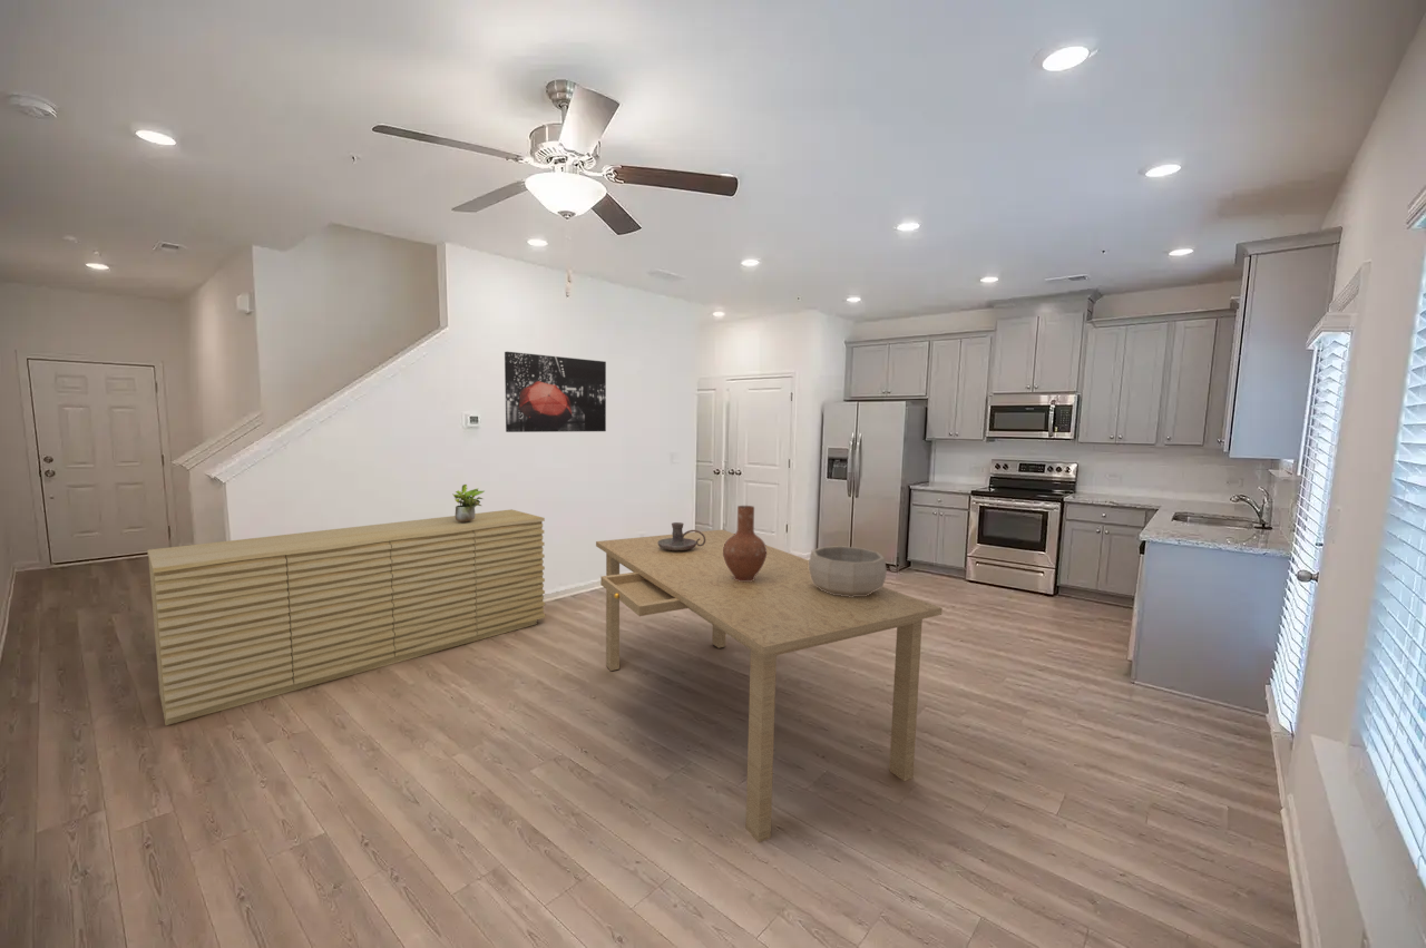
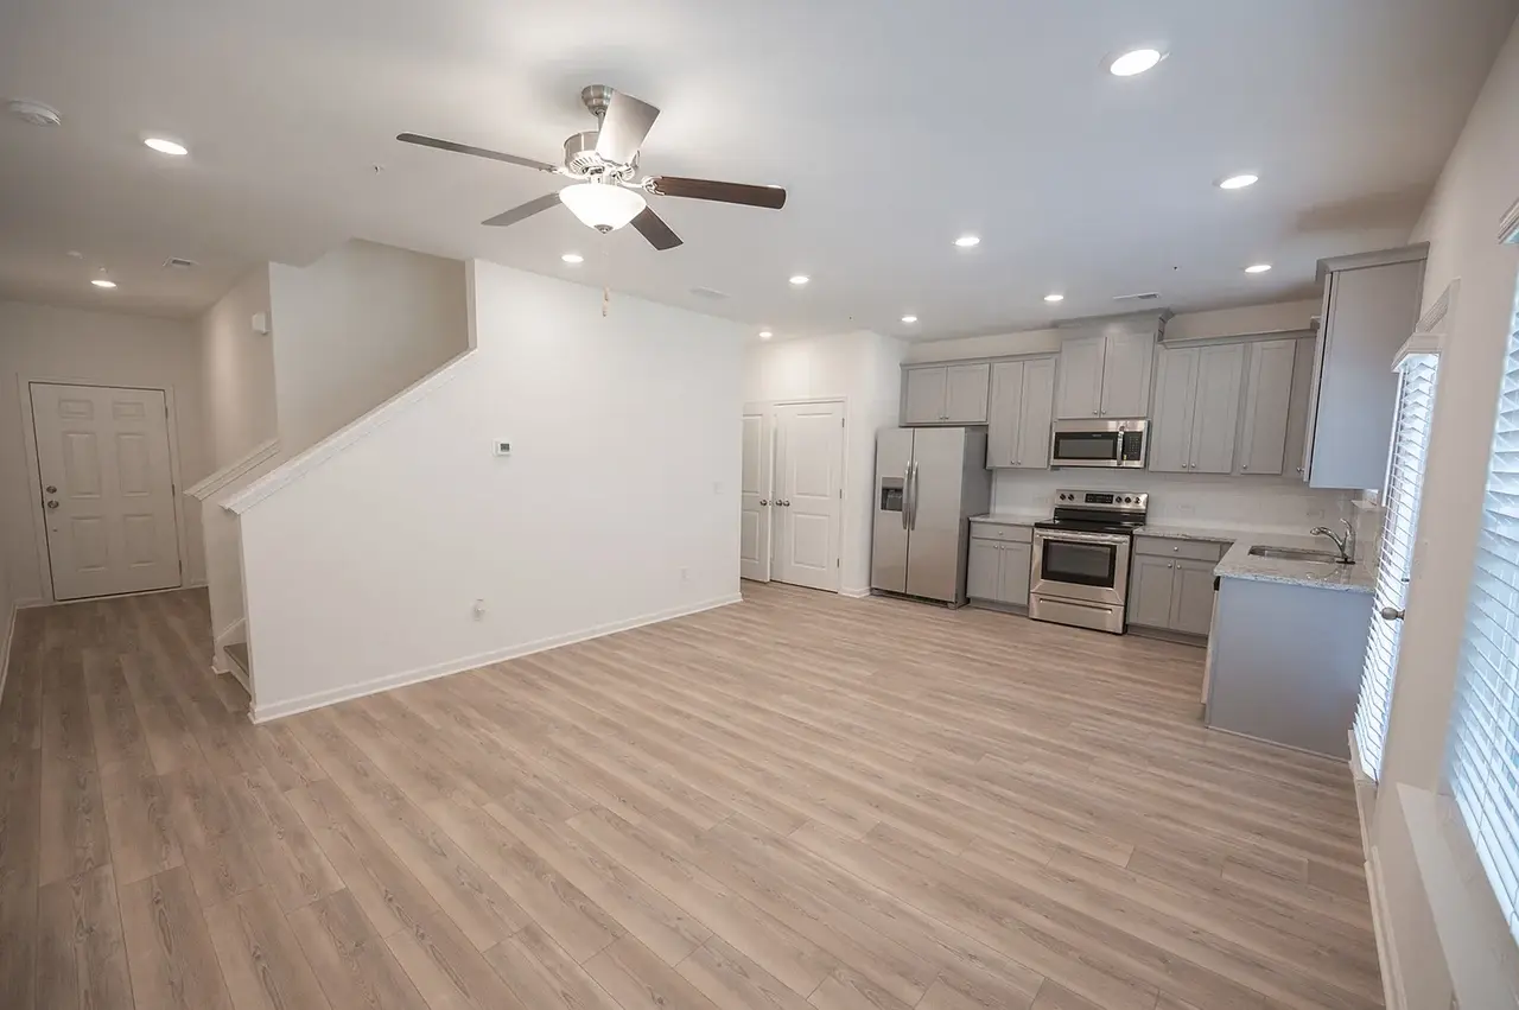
- wall art [504,351,607,433]
- potted plant [451,483,486,522]
- decorative bowl [808,545,888,597]
- dining table [595,529,944,843]
- candle holder [657,521,705,550]
- vase [723,505,766,581]
- sideboard [146,508,546,726]
